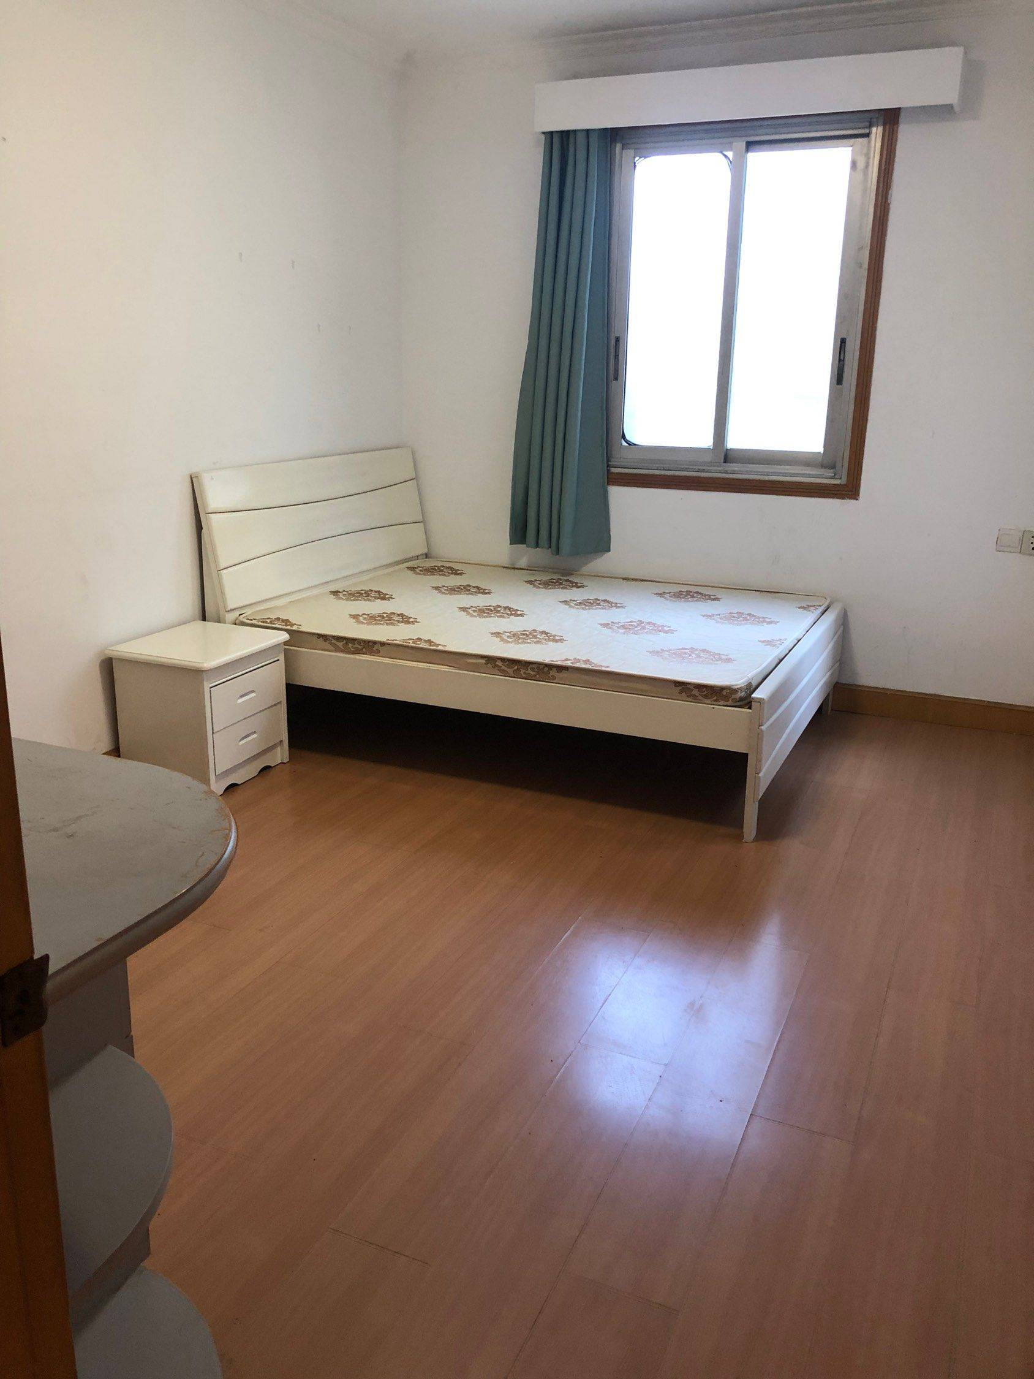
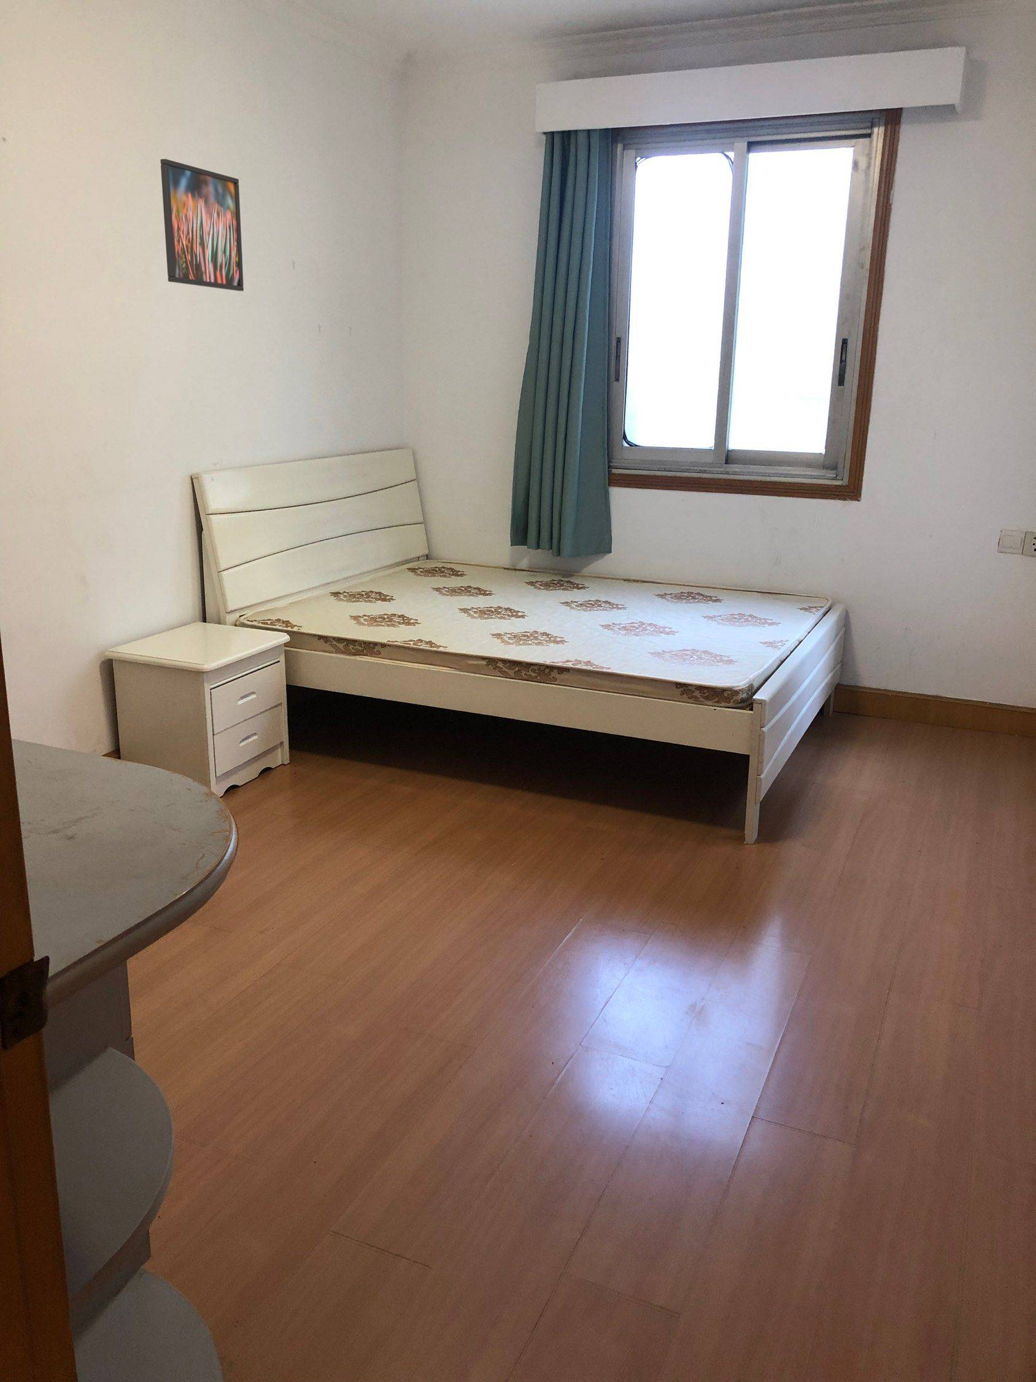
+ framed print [160,159,244,292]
